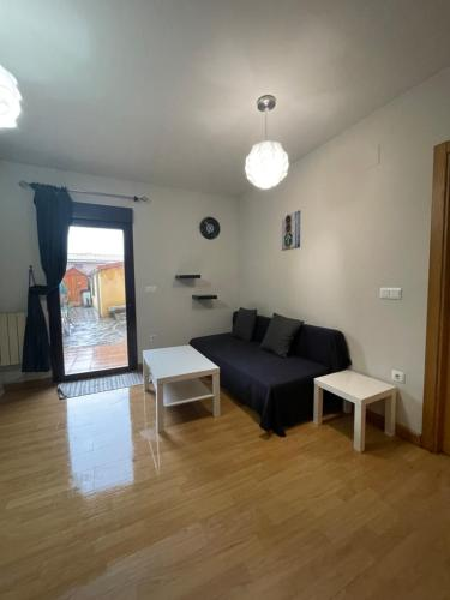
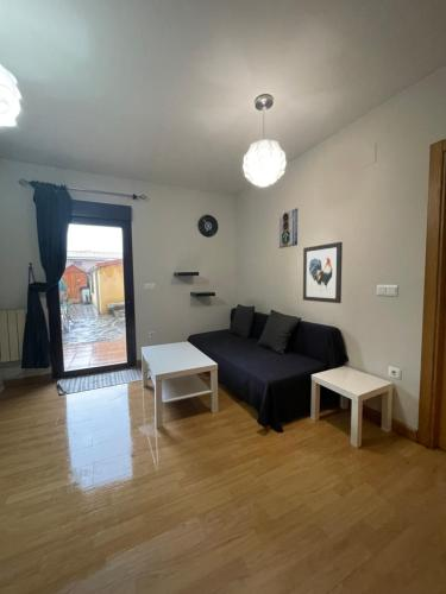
+ wall art [302,241,344,304]
